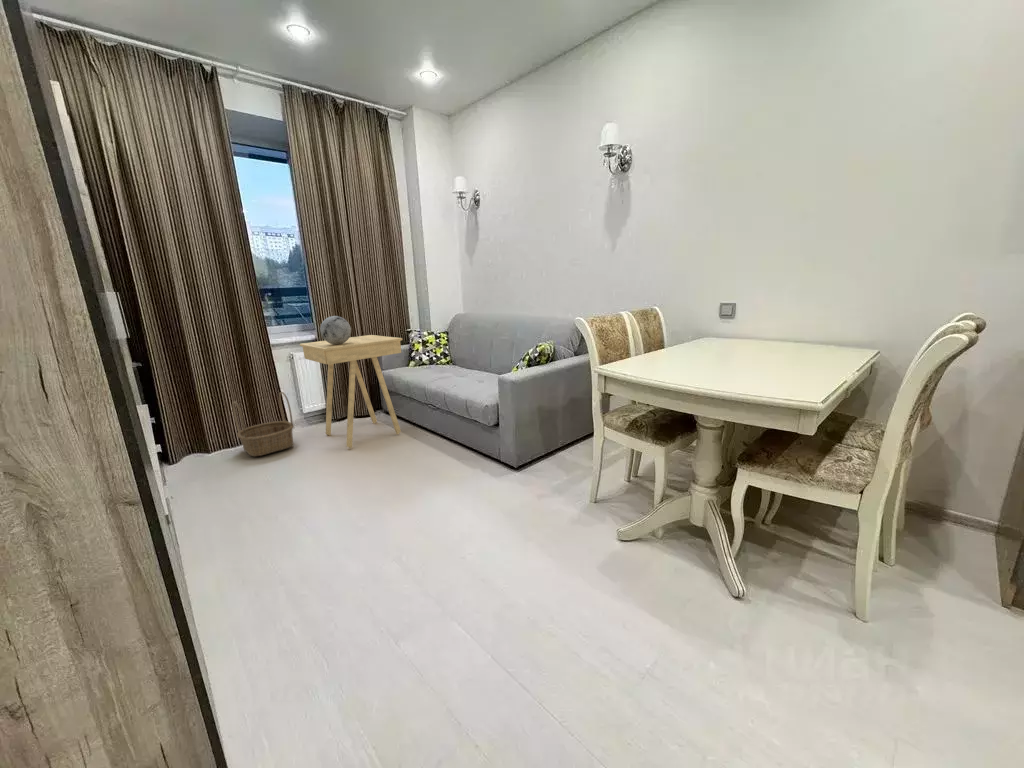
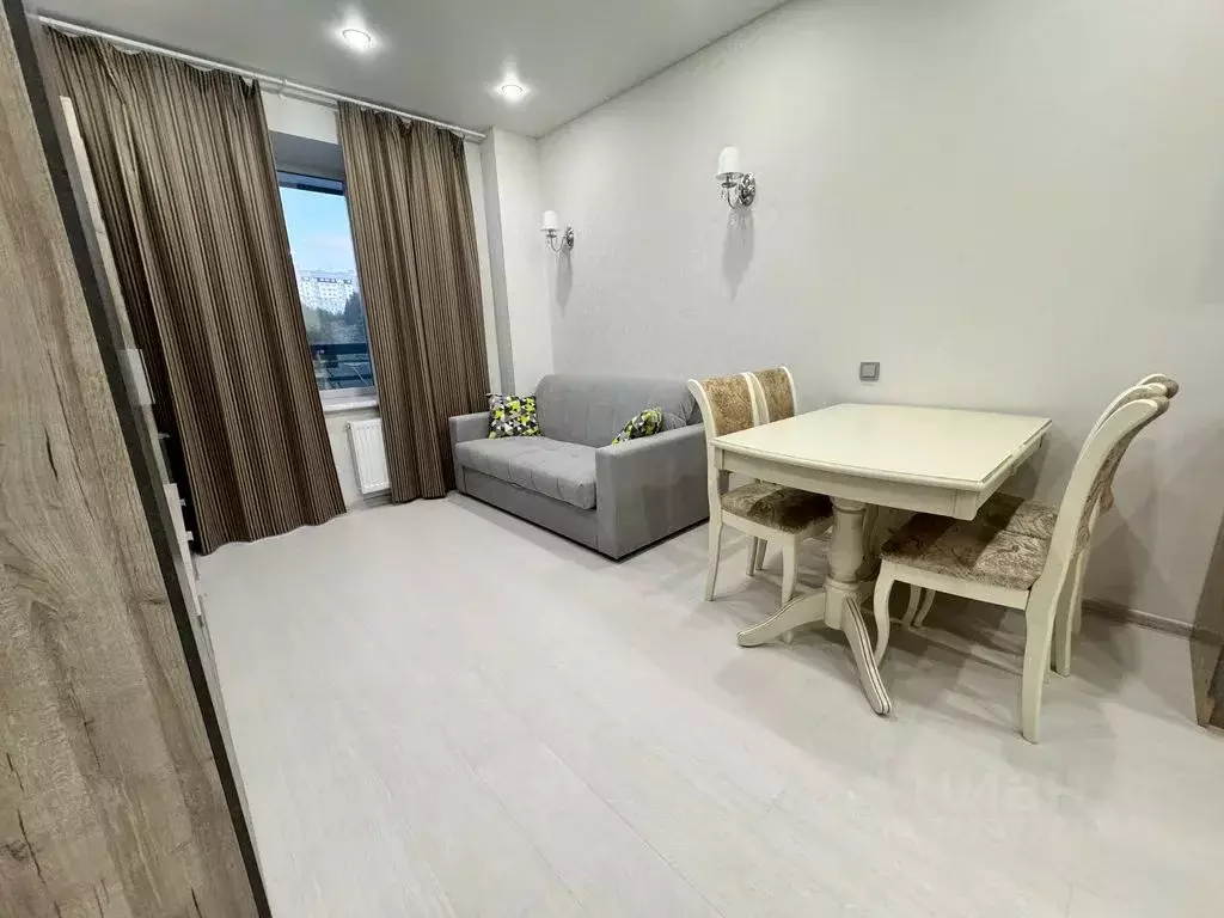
- side table [299,334,403,449]
- basket [231,391,295,457]
- decorative orb [319,315,352,345]
